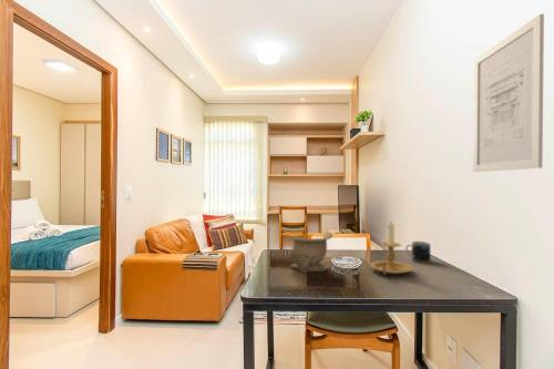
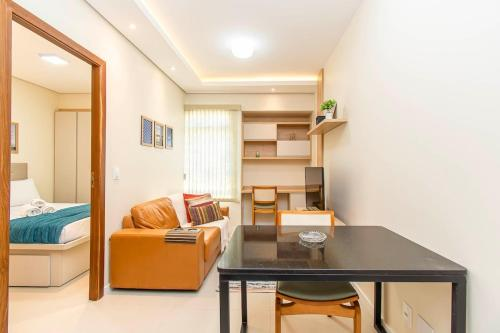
- wall art [472,13,545,173]
- mug [404,240,431,264]
- candle holder [369,221,414,276]
- decorative bowl [288,232,334,273]
